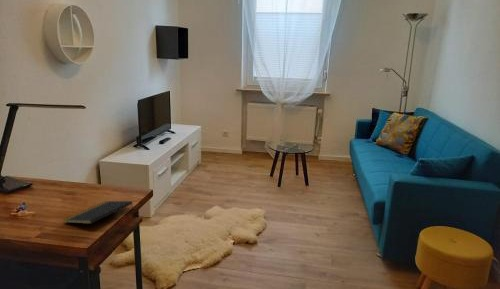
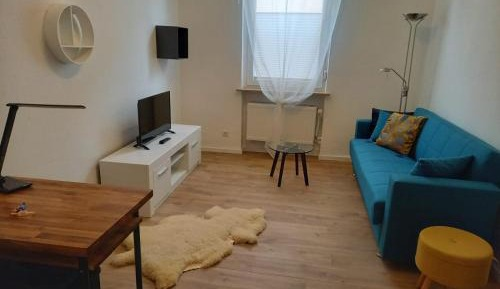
- notepad [62,200,134,225]
